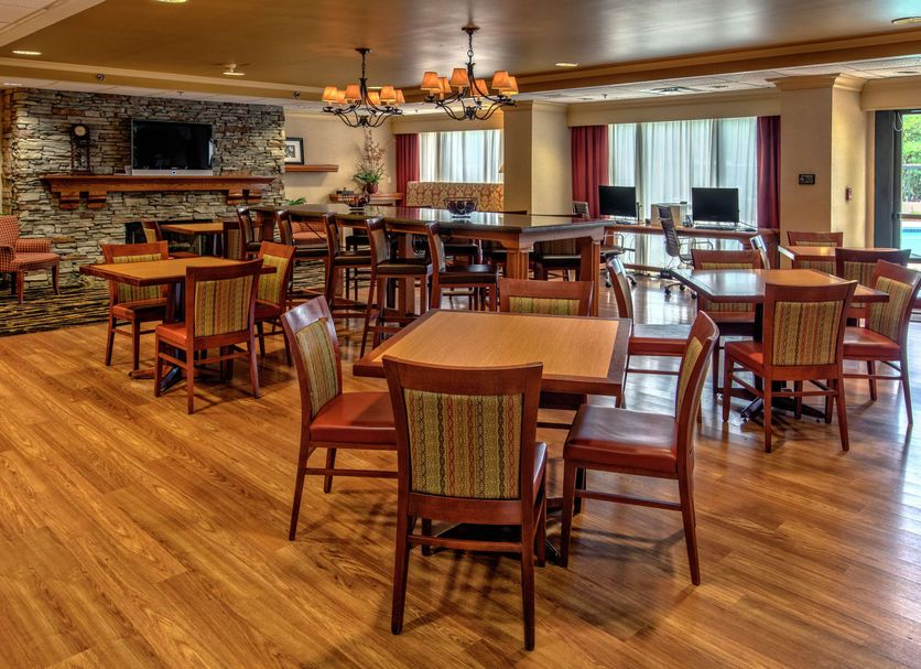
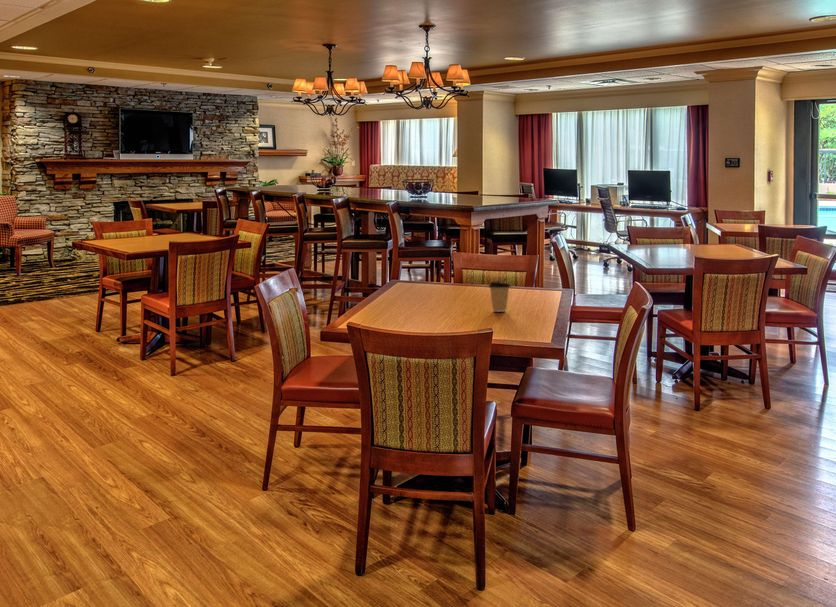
+ coffee cup [488,281,512,313]
